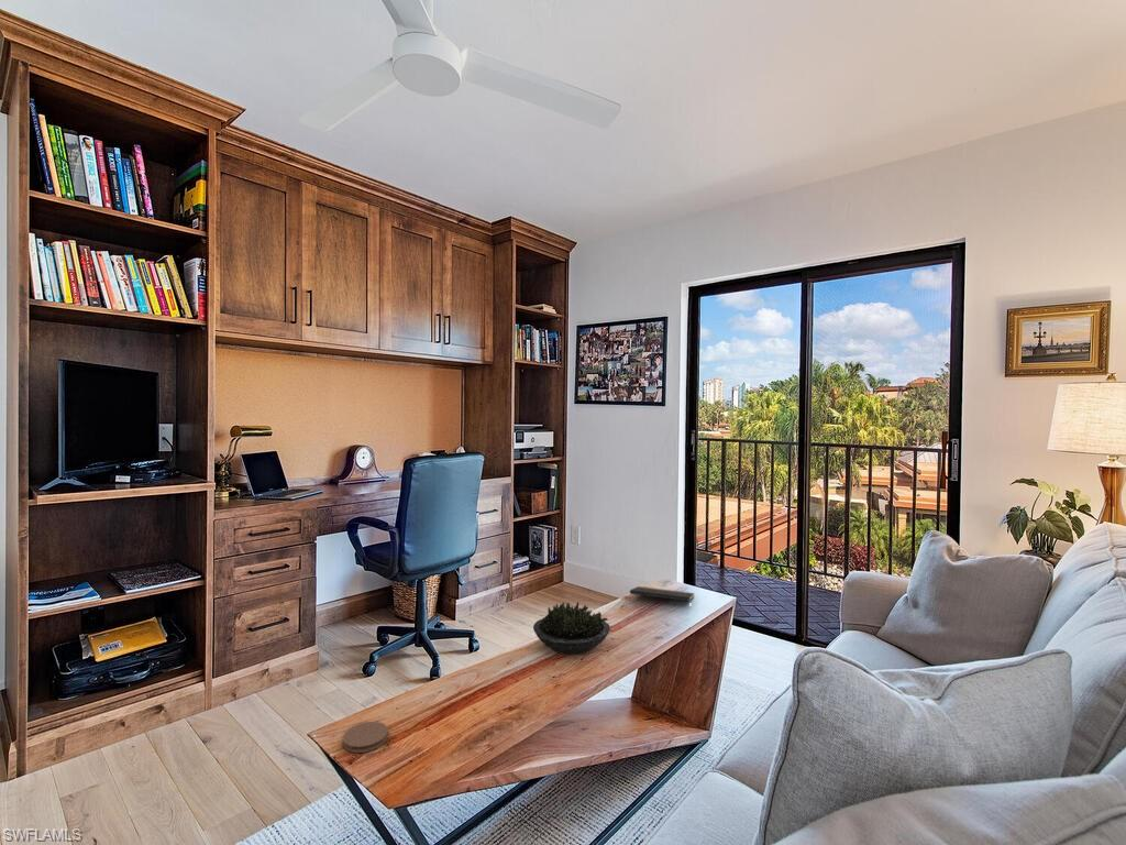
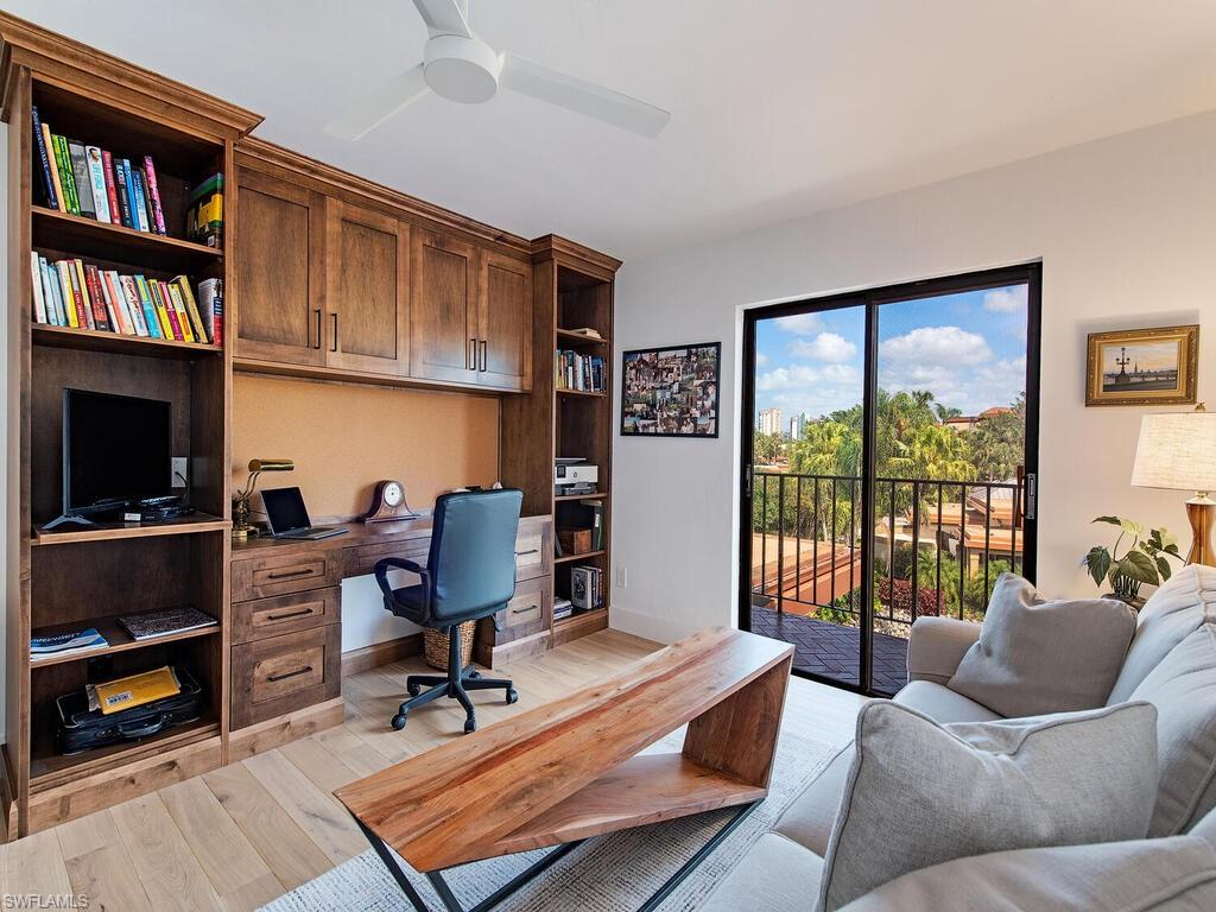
- succulent plant [532,601,611,656]
- notepad [629,585,695,611]
- coaster [342,721,389,754]
